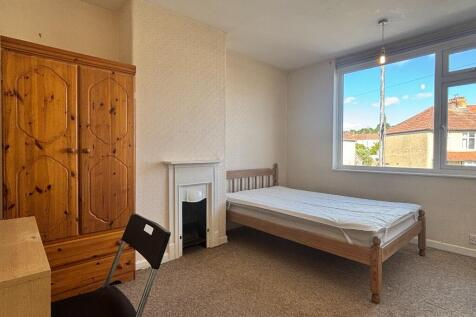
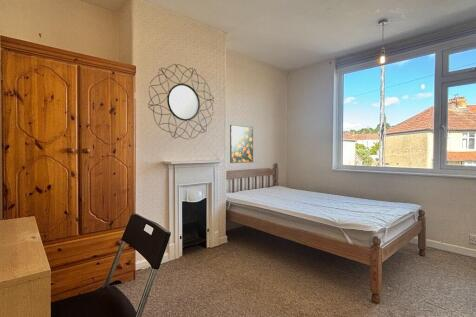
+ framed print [229,124,254,164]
+ home mirror [147,63,215,140]
